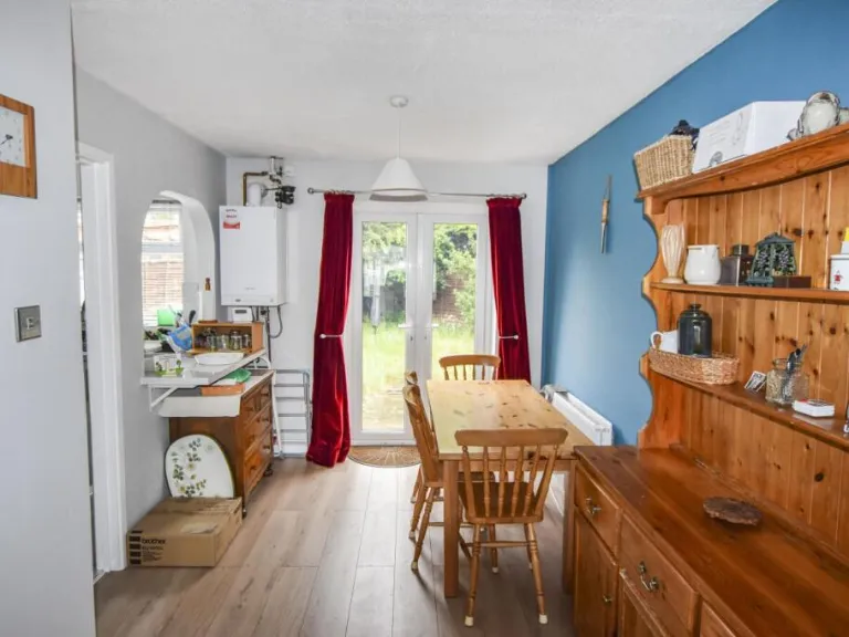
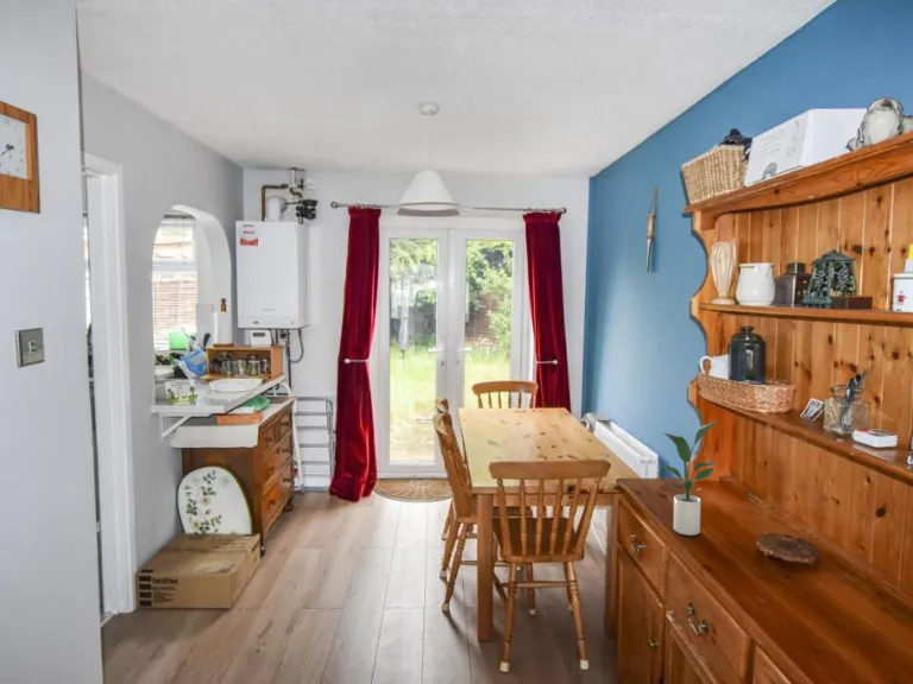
+ potted plant [659,419,719,537]
